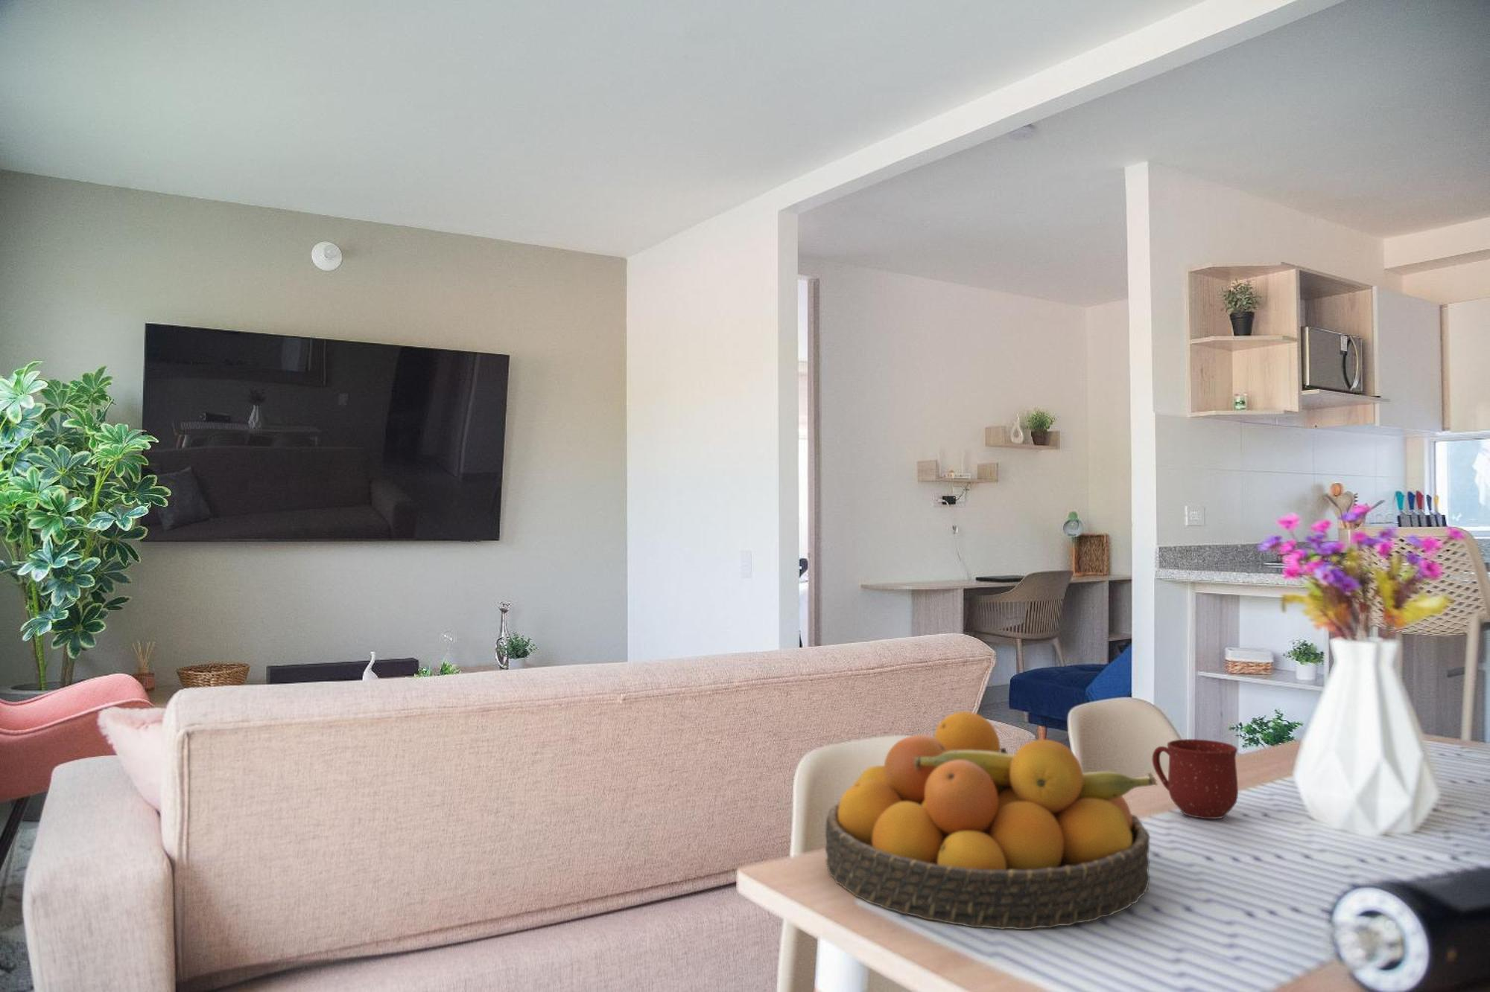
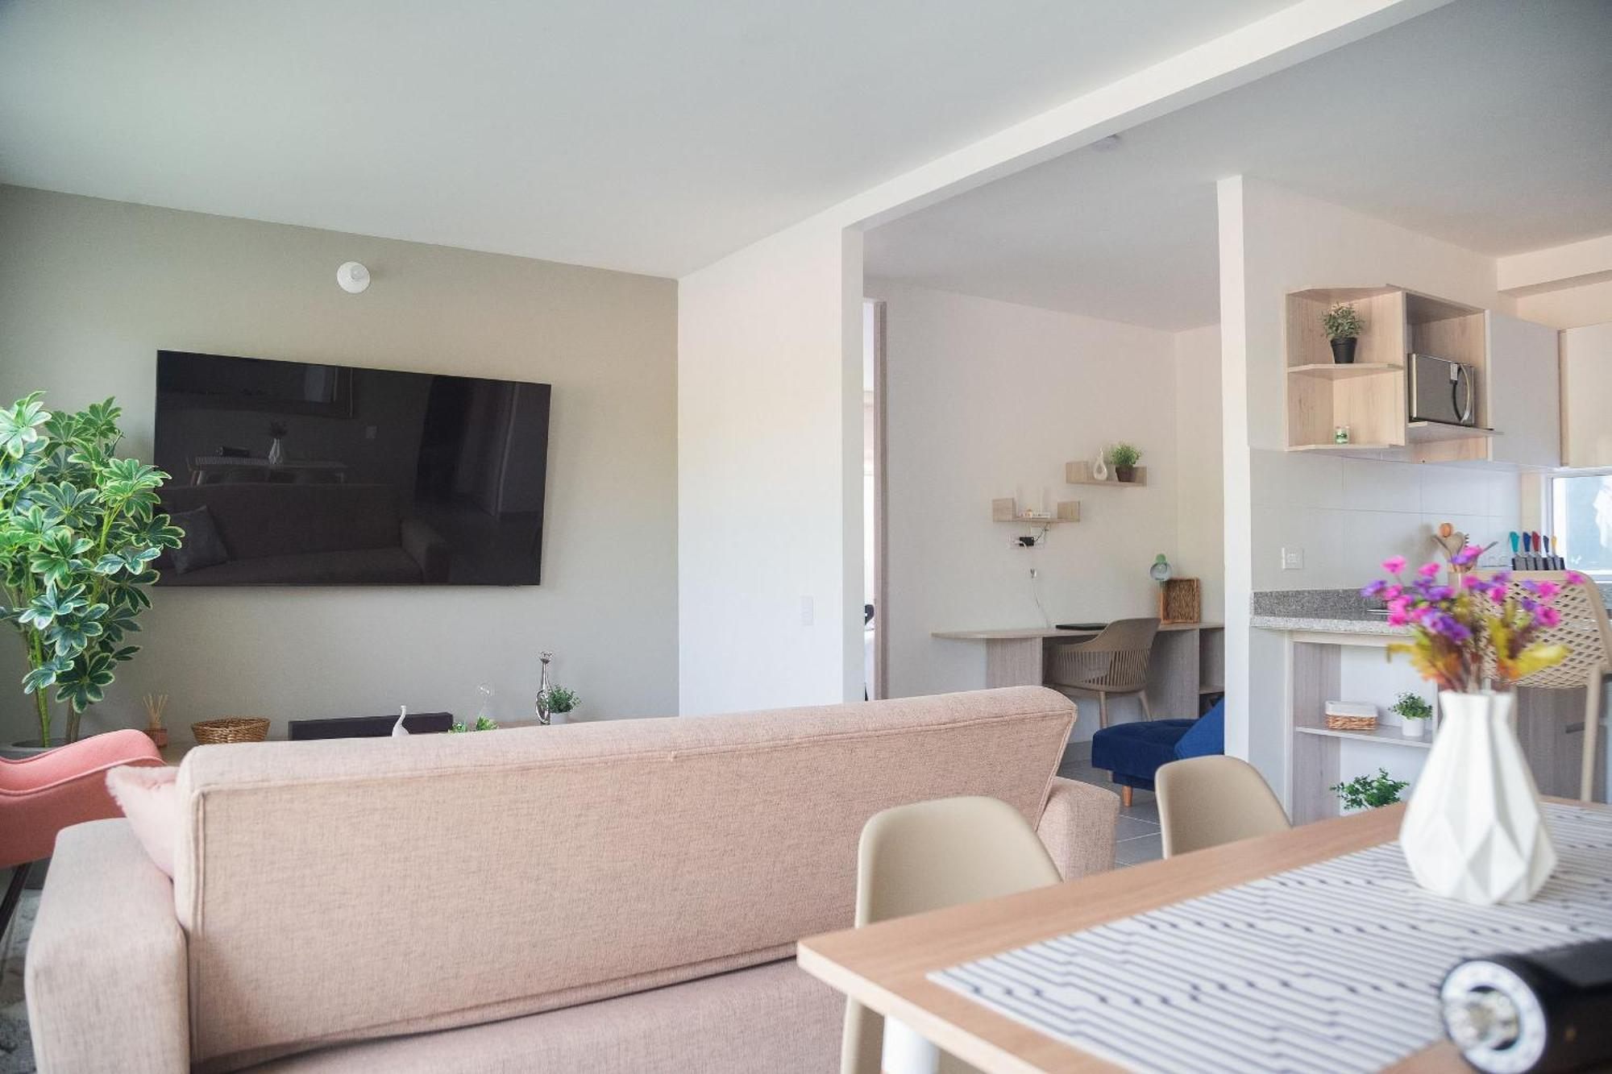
- mug [1152,738,1239,819]
- fruit bowl [824,711,1159,930]
